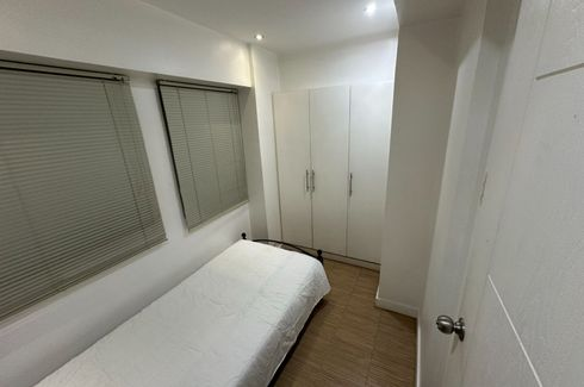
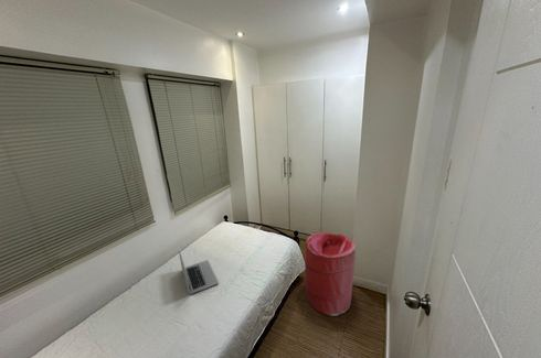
+ laptop [178,248,220,295]
+ laundry hamper [304,231,357,317]
